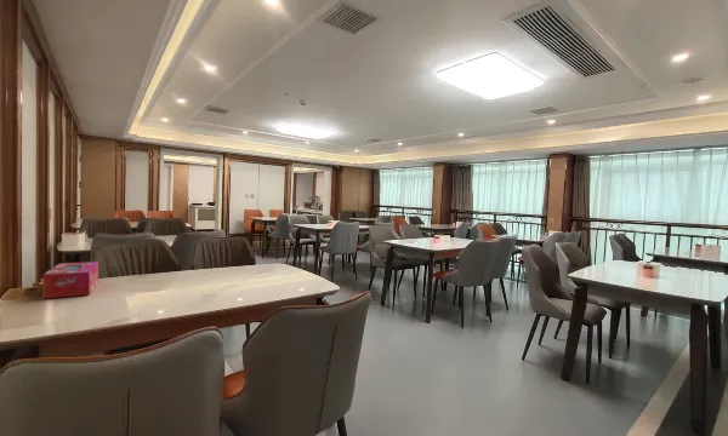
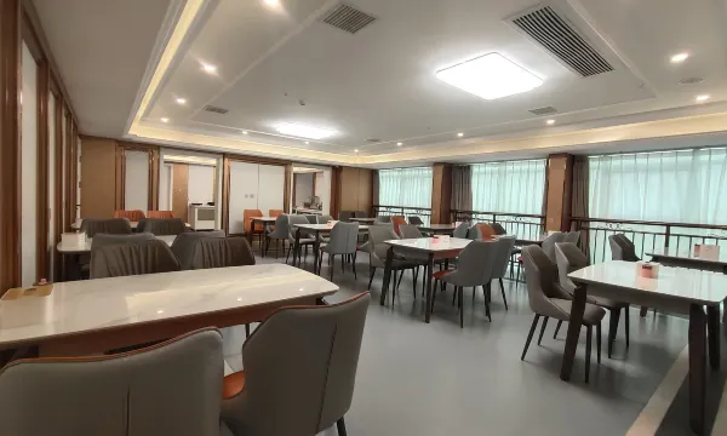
- tissue box [42,260,99,299]
